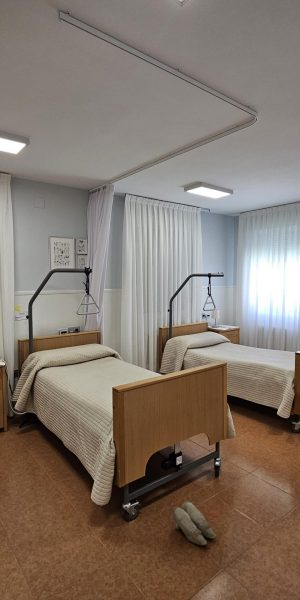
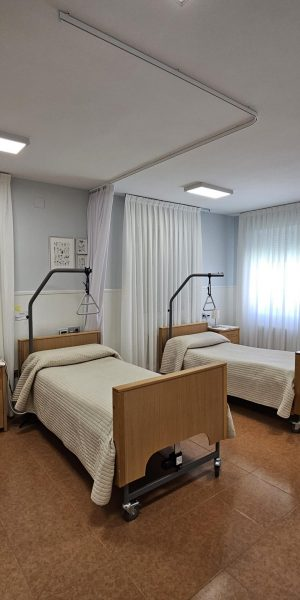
- slippers [171,500,217,546]
